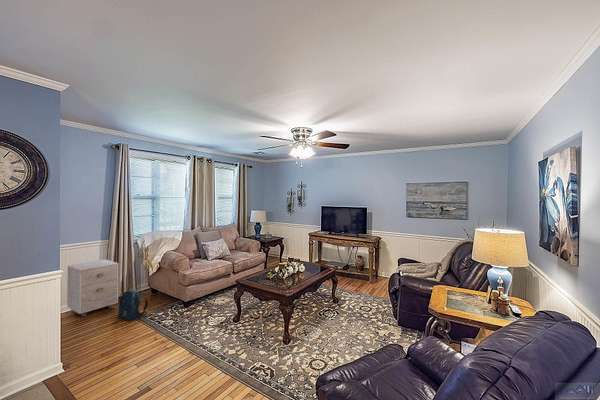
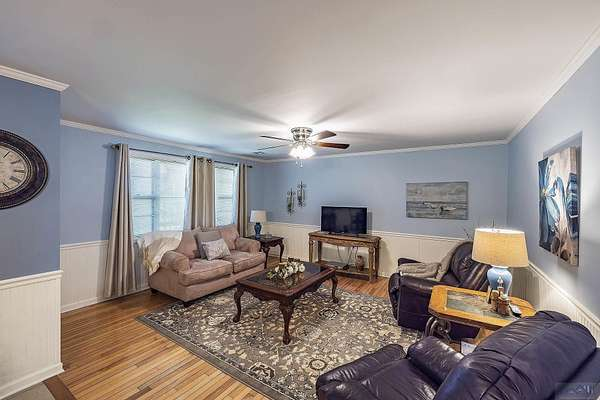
- cabinet [66,259,119,318]
- backpack [117,290,149,322]
